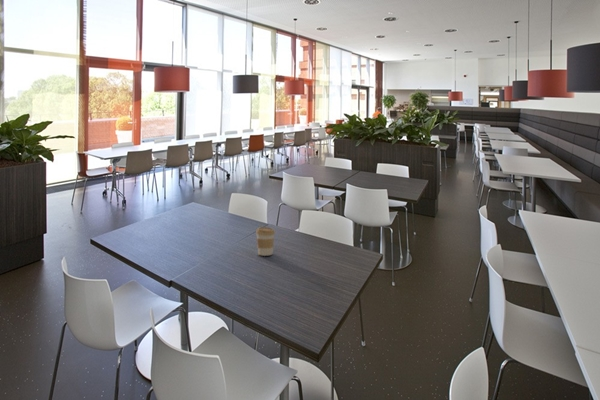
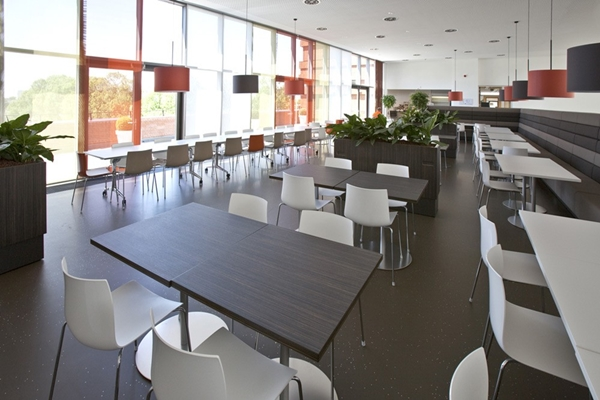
- coffee cup [255,226,276,257]
